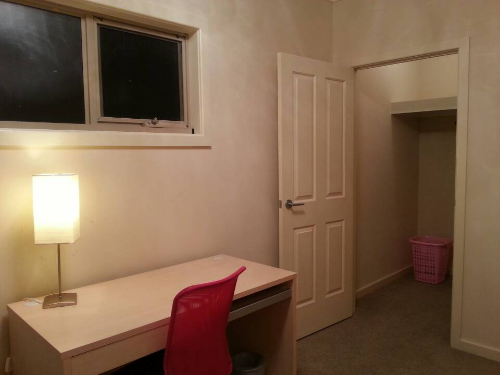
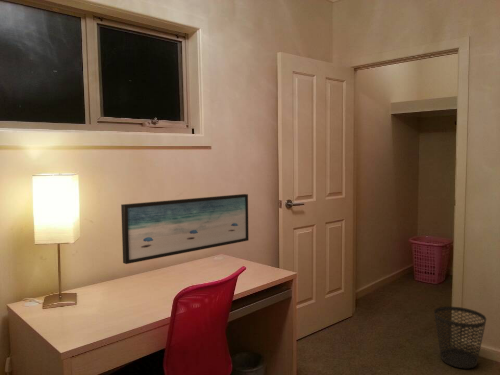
+ wastebasket [433,306,487,369]
+ wall art [120,193,250,265]
